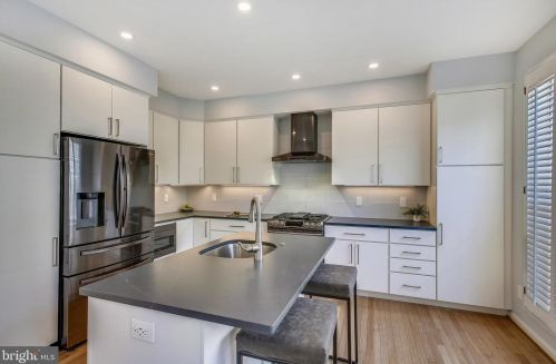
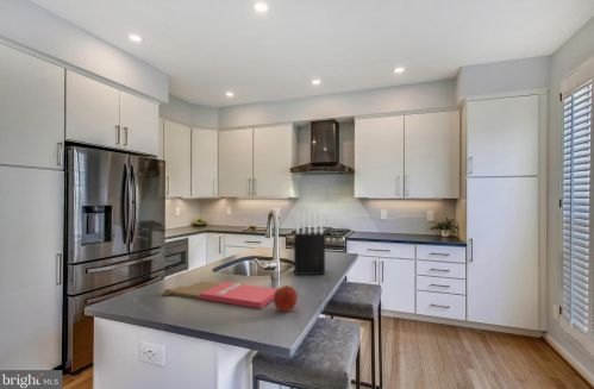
+ apple [273,284,299,313]
+ cutting board [162,280,277,309]
+ knife block [293,212,326,276]
